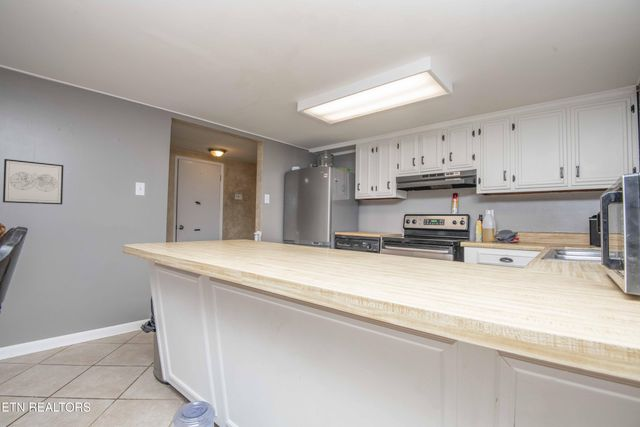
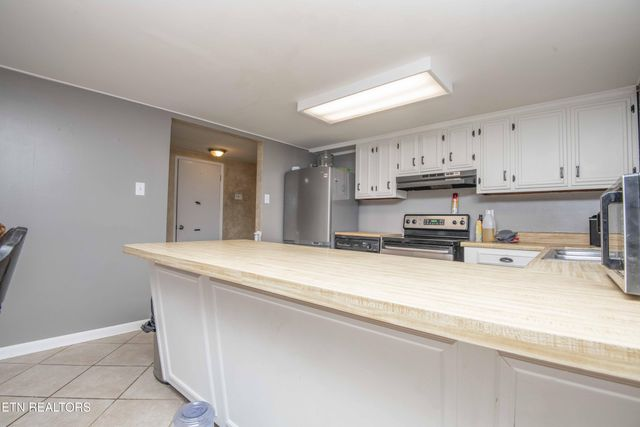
- wall art [2,158,64,205]
